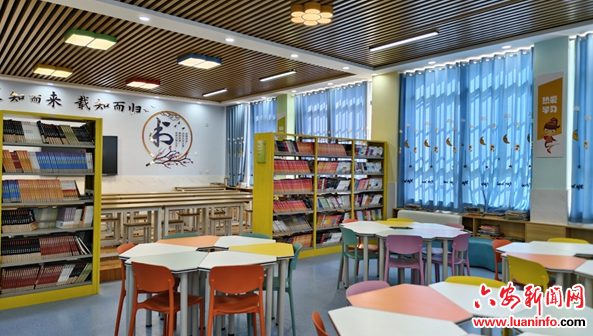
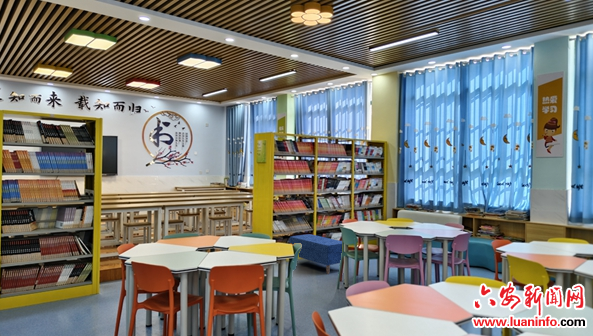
+ bench [288,233,343,275]
